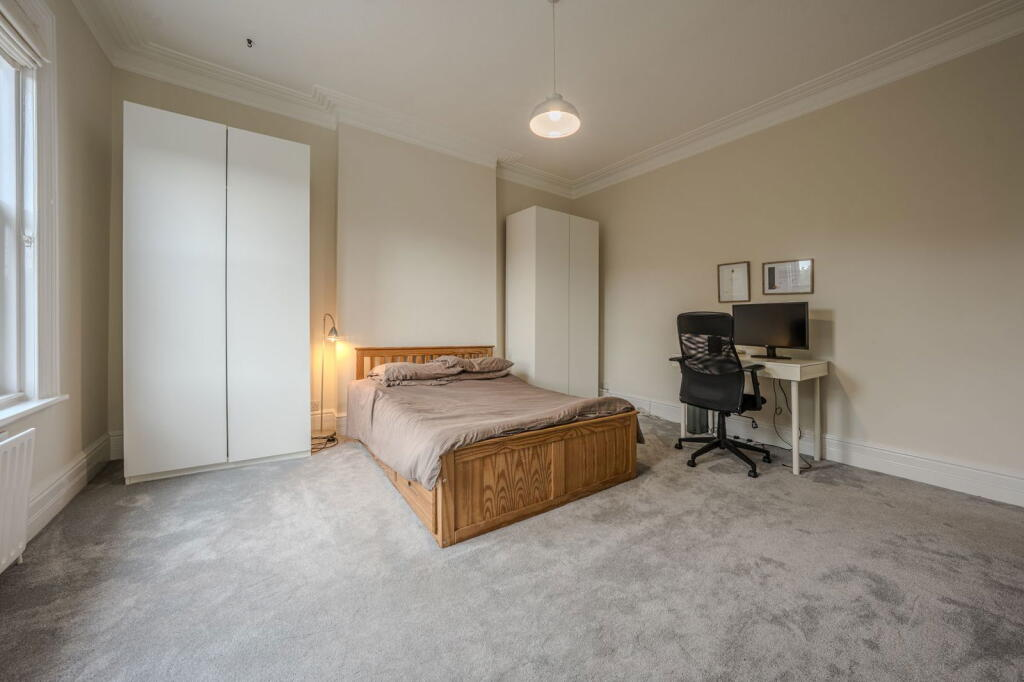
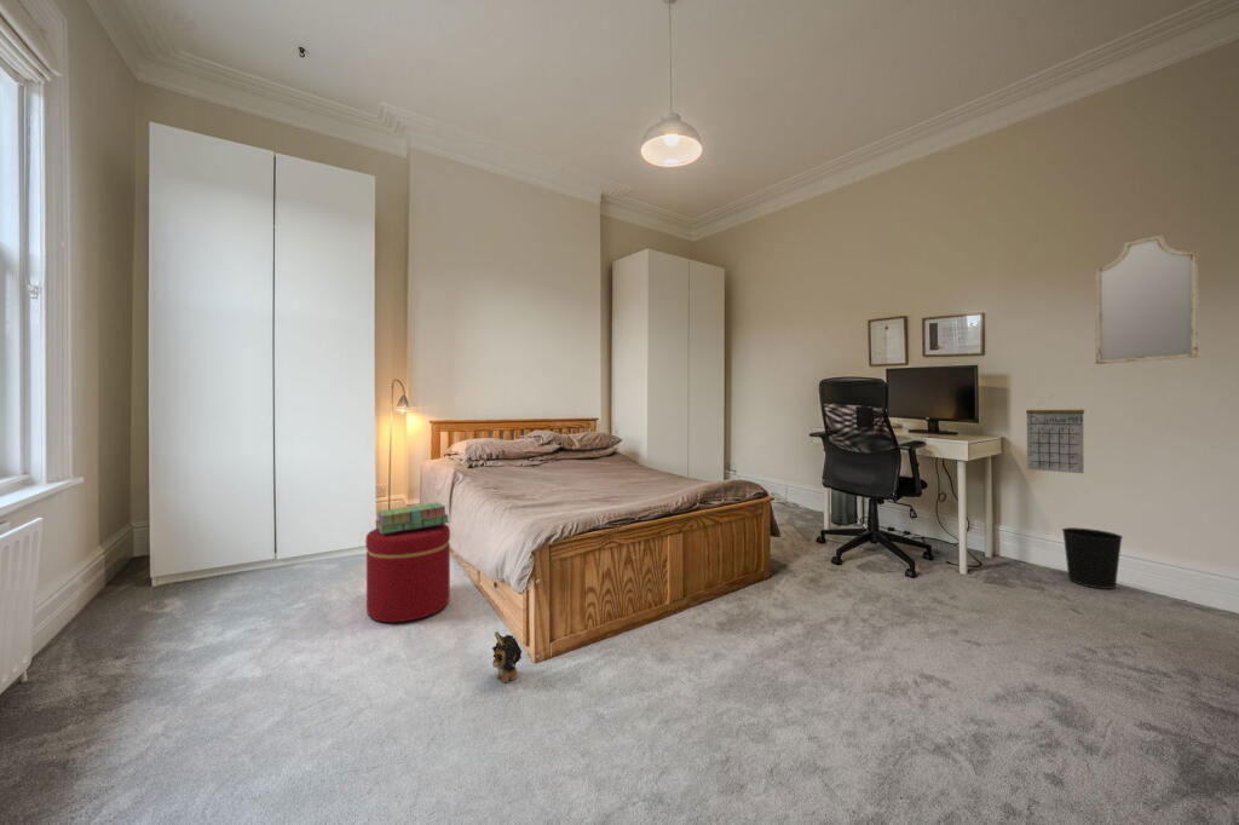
+ calendar [1025,394,1085,474]
+ stack of books [375,501,450,535]
+ plush toy [491,630,523,683]
+ wastebasket [1061,526,1124,590]
+ ottoman [364,523,451,623]
+ home mirror [1094,233,1200,365]
